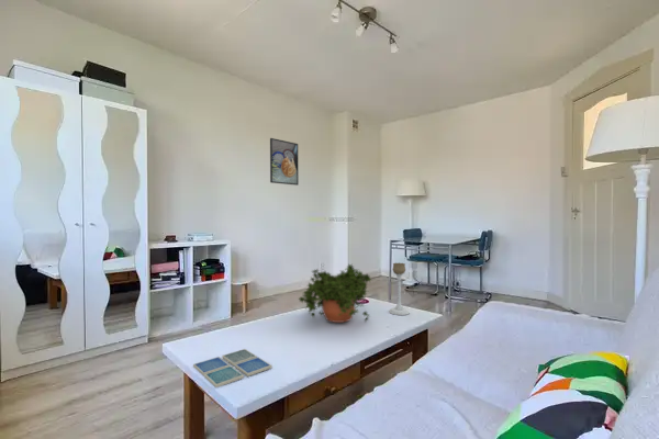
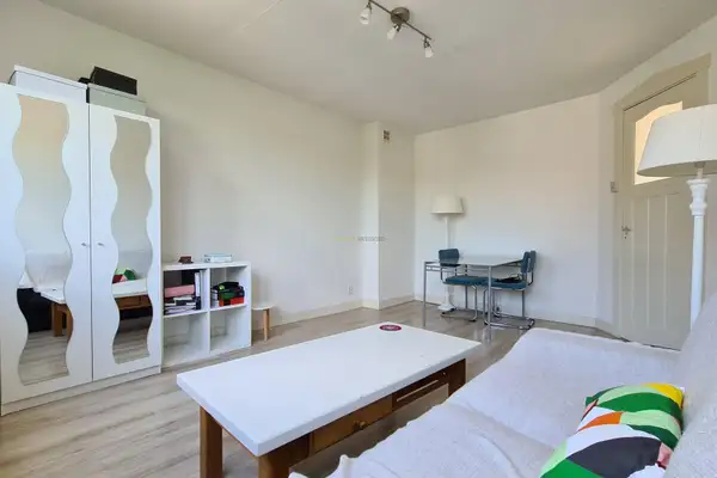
- potted plant [297,262,372,324]
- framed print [269,137,300,187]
- drink coaster [192,348,273,389]
- candle holder [388,262,411,316]
